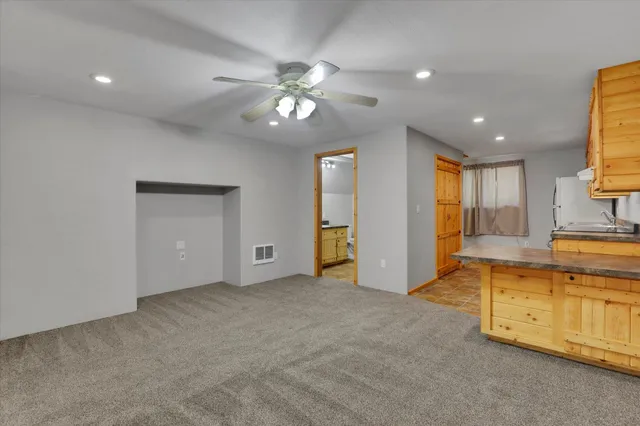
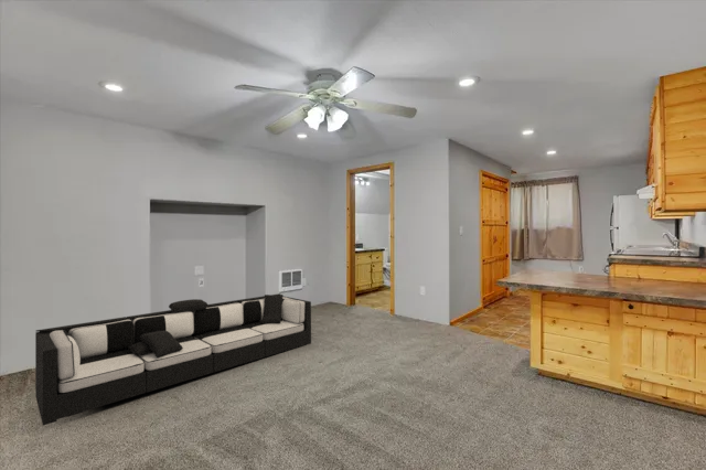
+ sofa [34,292,312,427]
